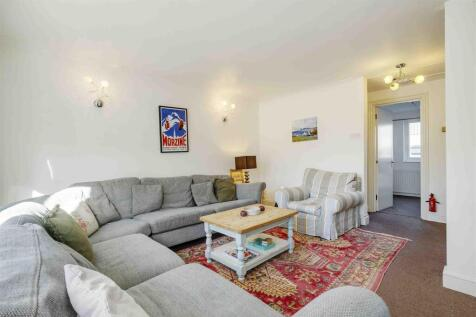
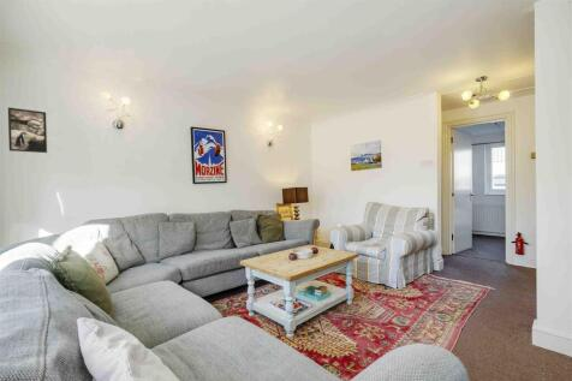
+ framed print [7,106,48,154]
